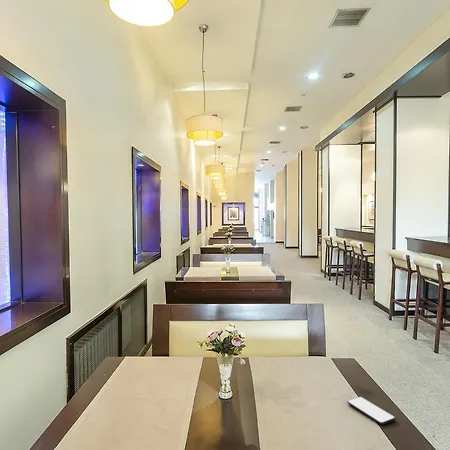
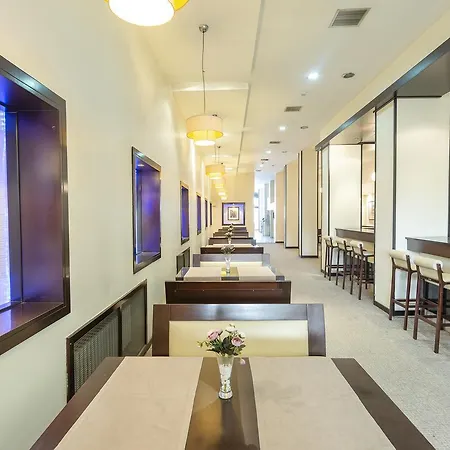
- smartphone [346,396,397,426]
